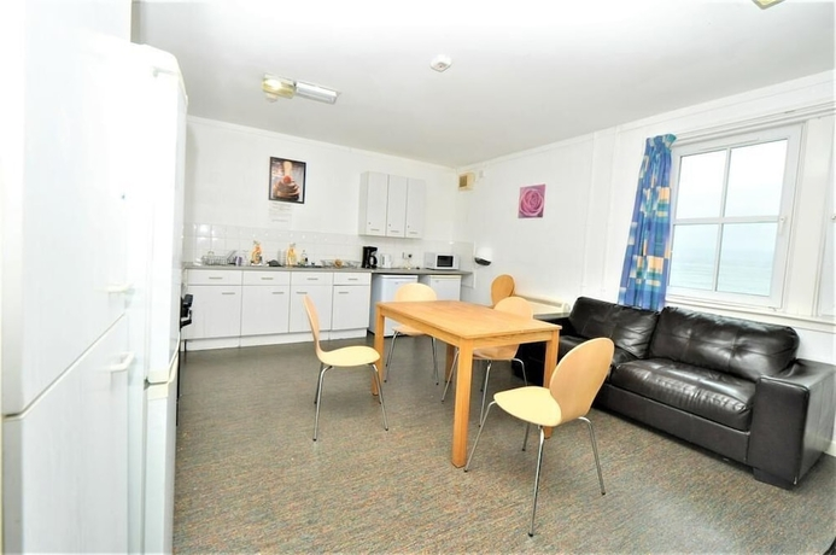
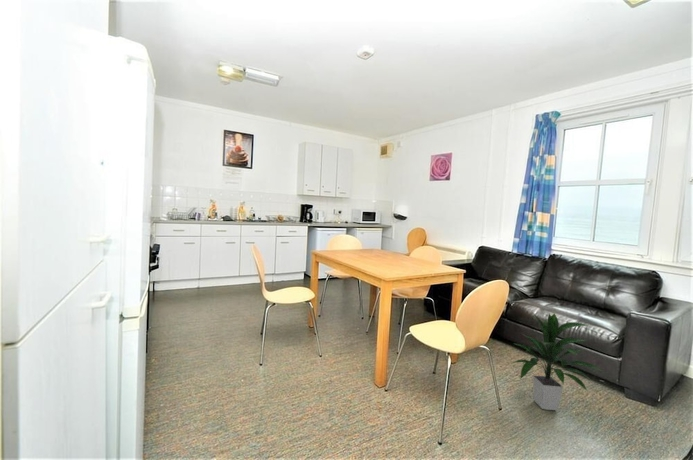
+ indoor plant [512,309,603,411]
